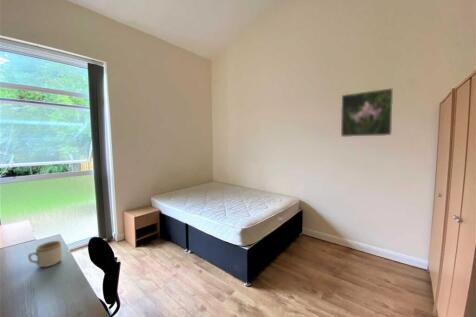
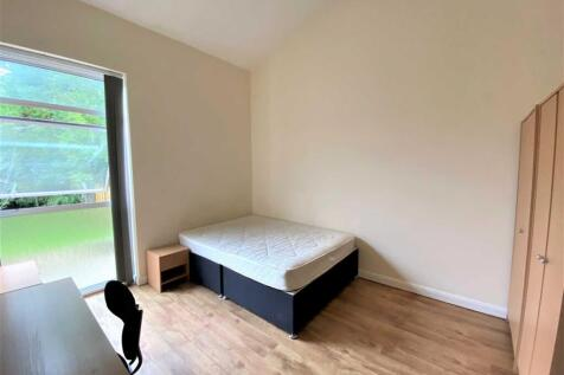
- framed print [340,87,394,138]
- mug [27,240,63,268]
